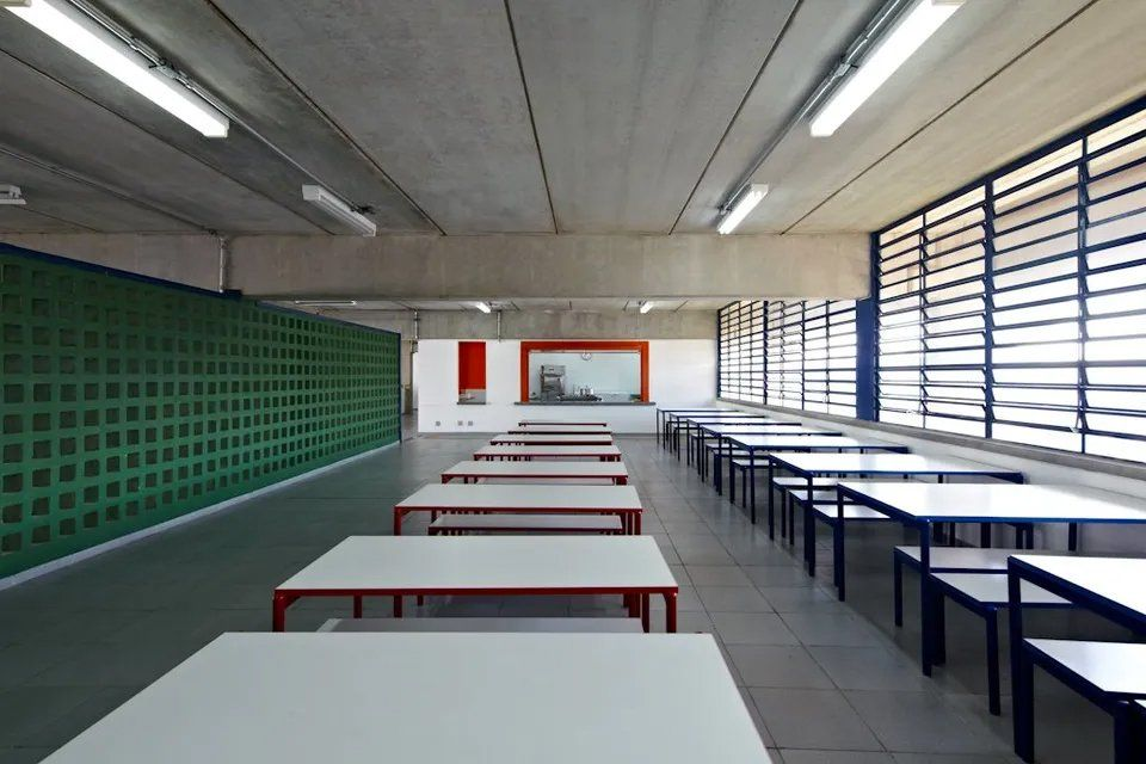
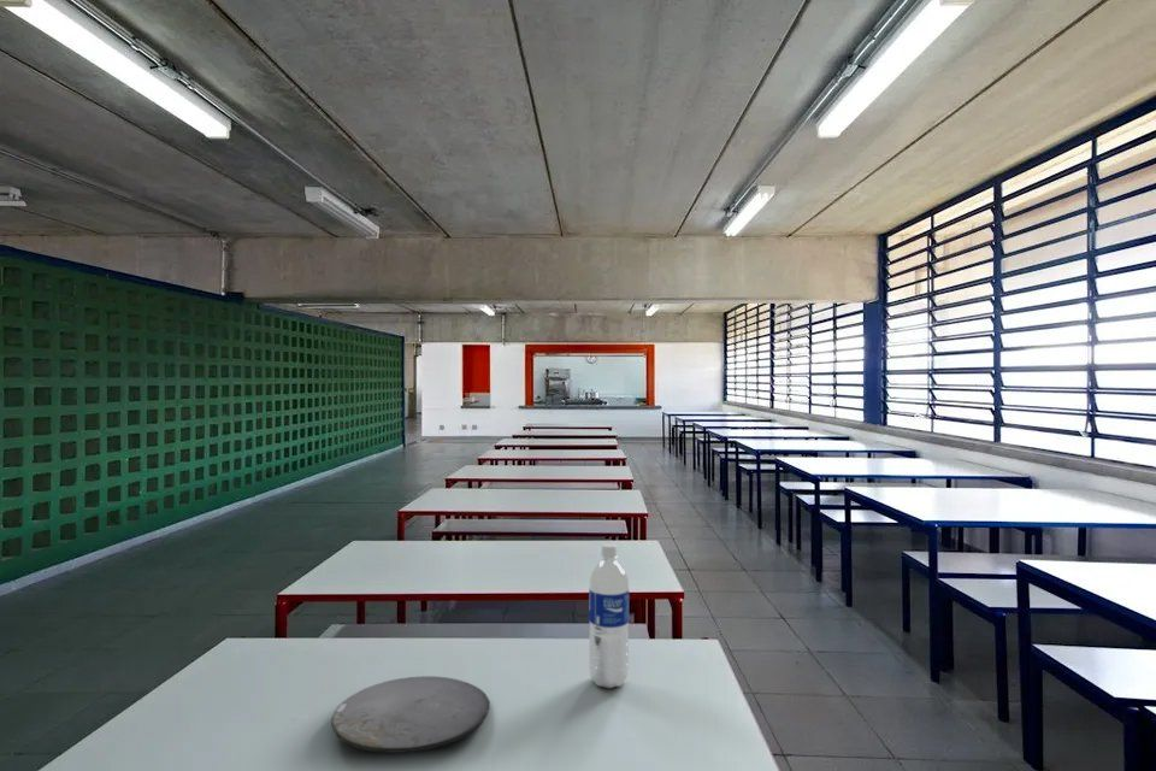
+ water bottle [588,542,630,689]
+ plate [331,675,491,754]
